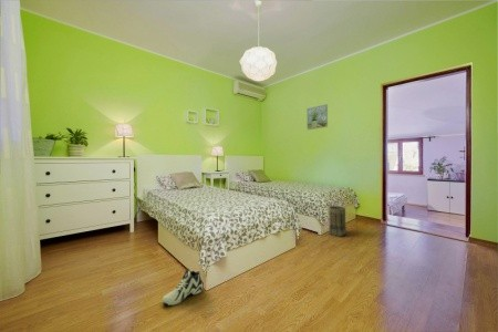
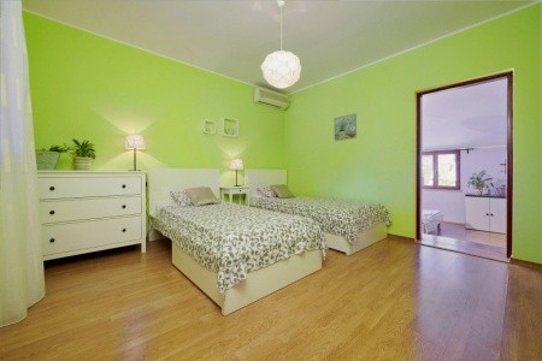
- basket [328,205,347,238]
- sneaker [162,268,204,307]
